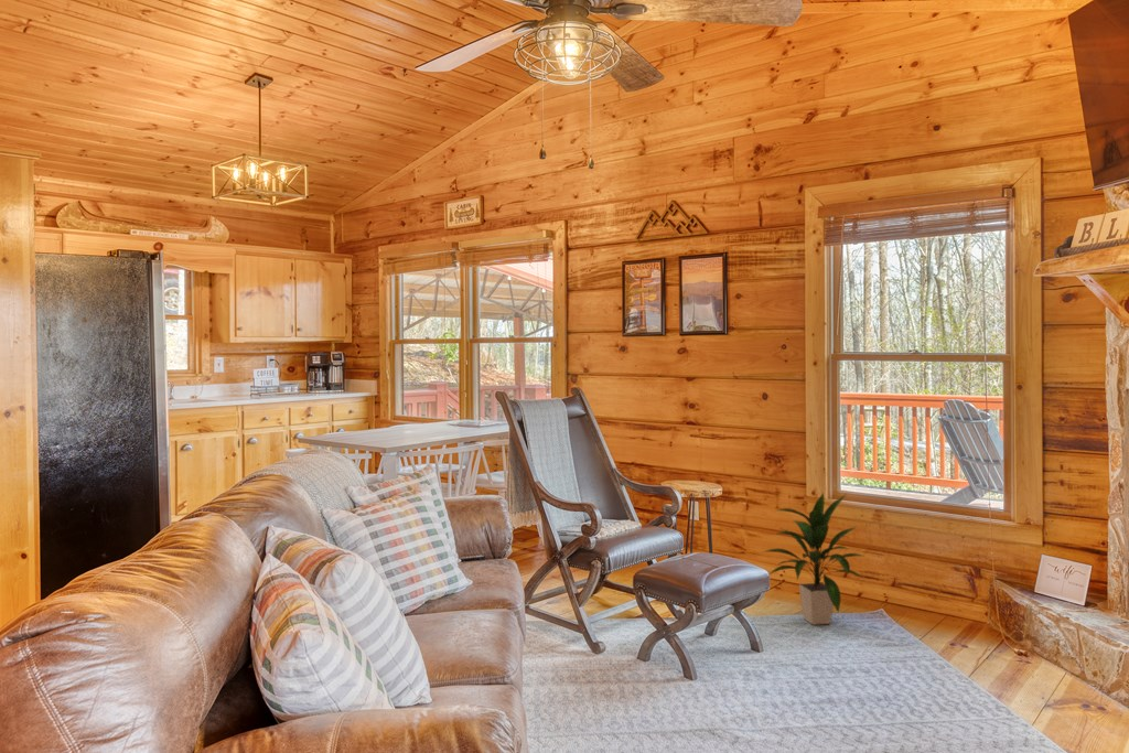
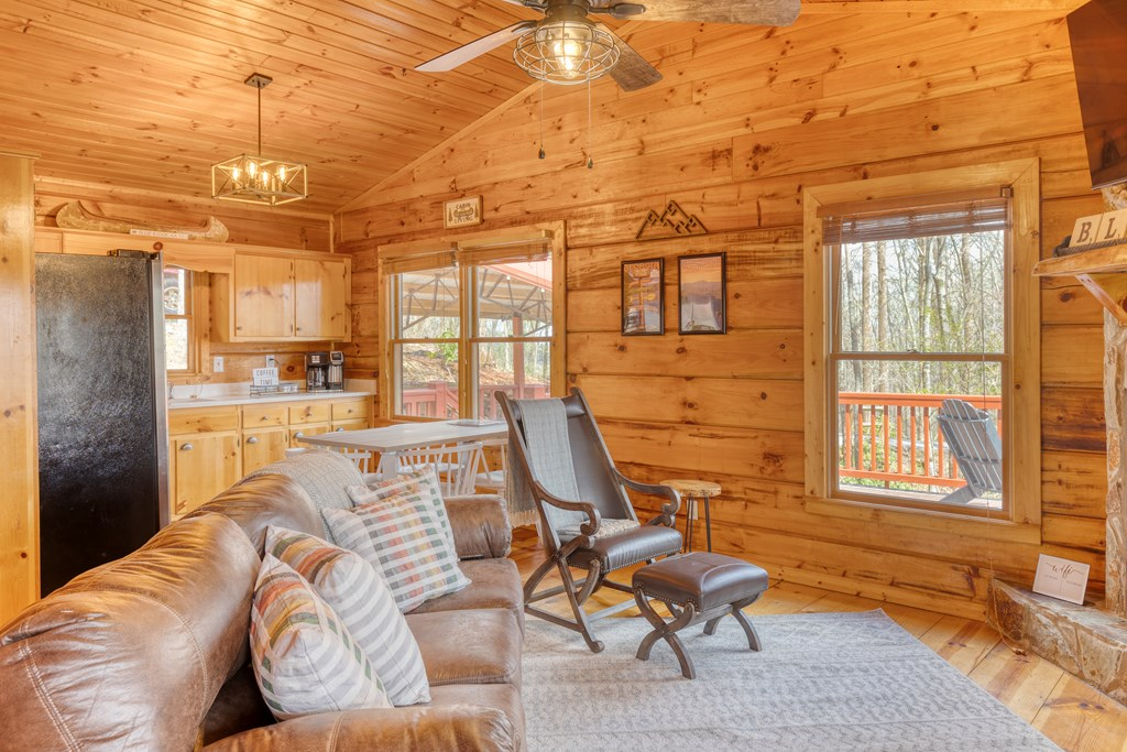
- indoor plant [761,492,865,626]
